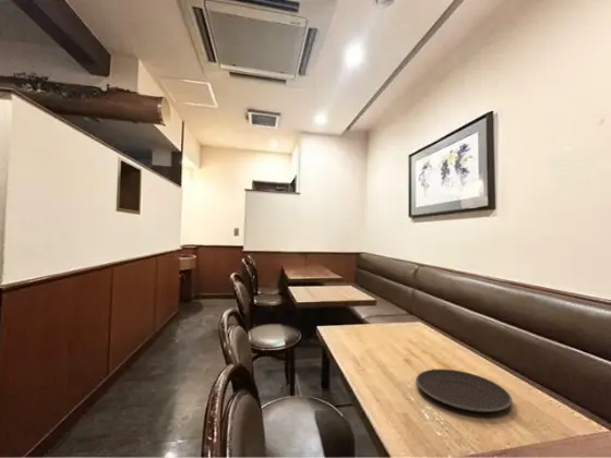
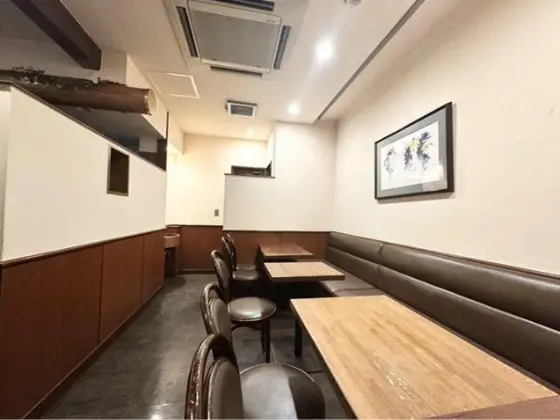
- plate [415,367,513,413]
